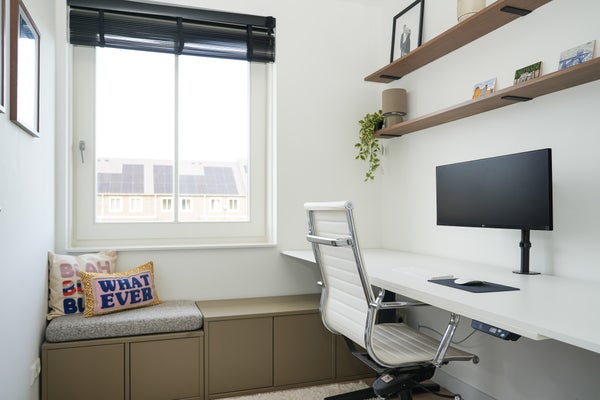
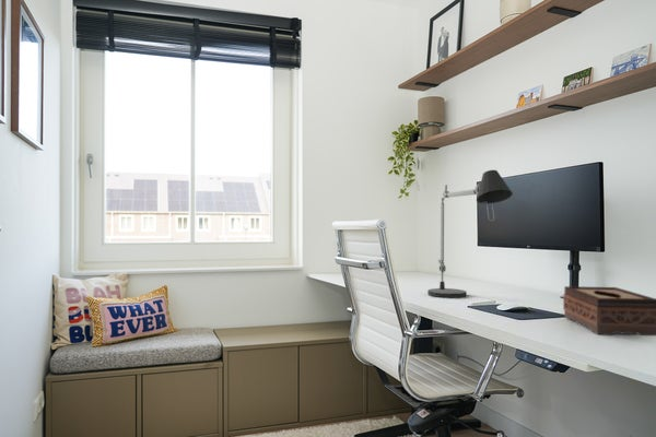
+ tissue box [562,285,656,336]
+ desk lamp [426,169,514,298]
